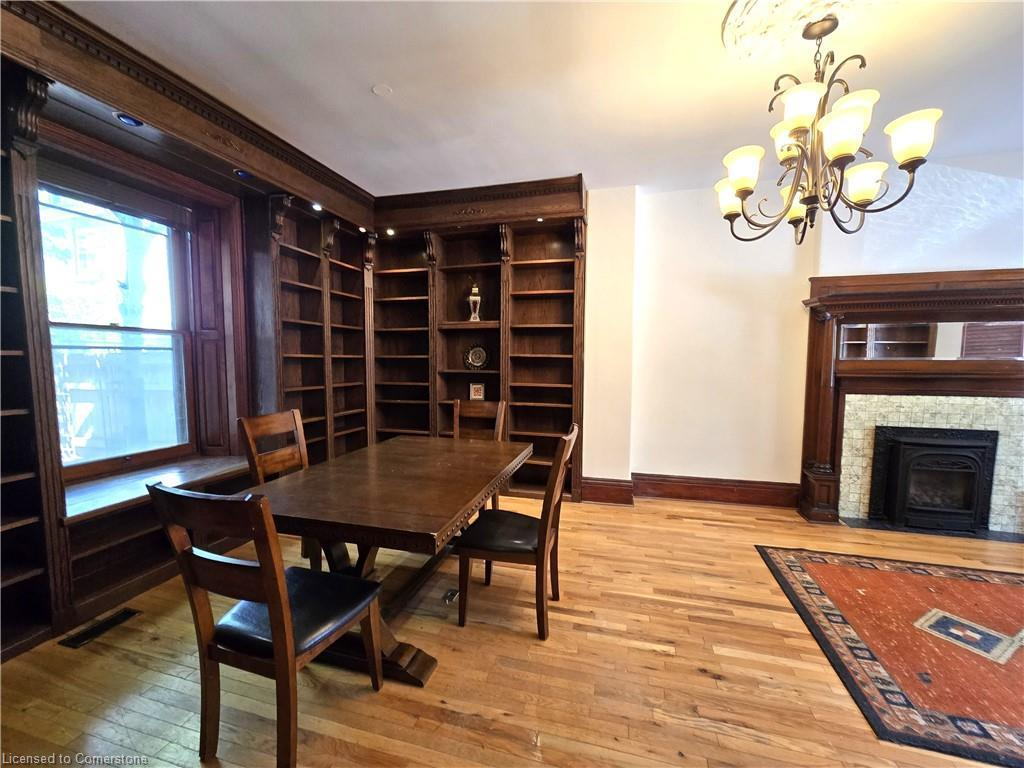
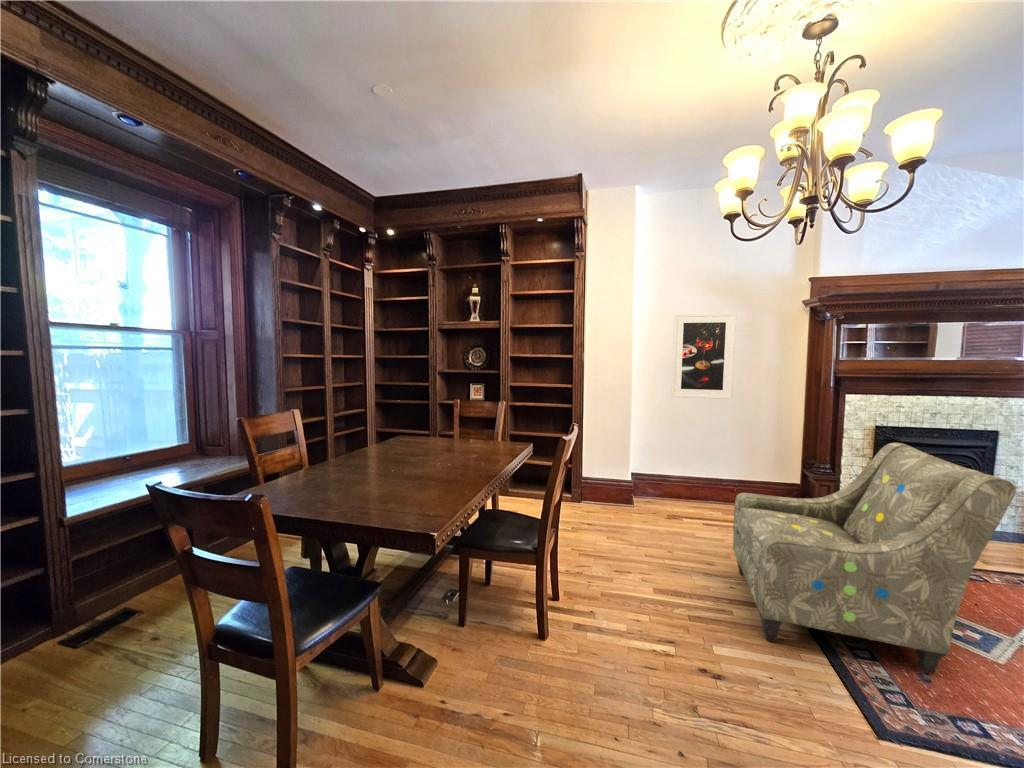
+ armchair [732,442,1017,675]
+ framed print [670,312,738,400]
